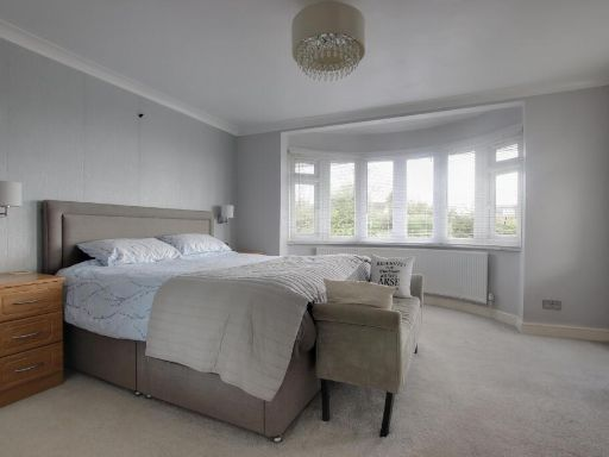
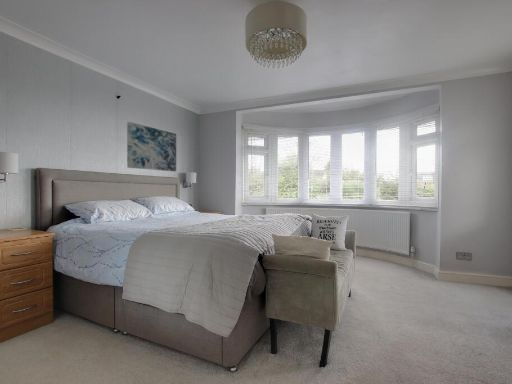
+ wall art [126,121,177,172]
